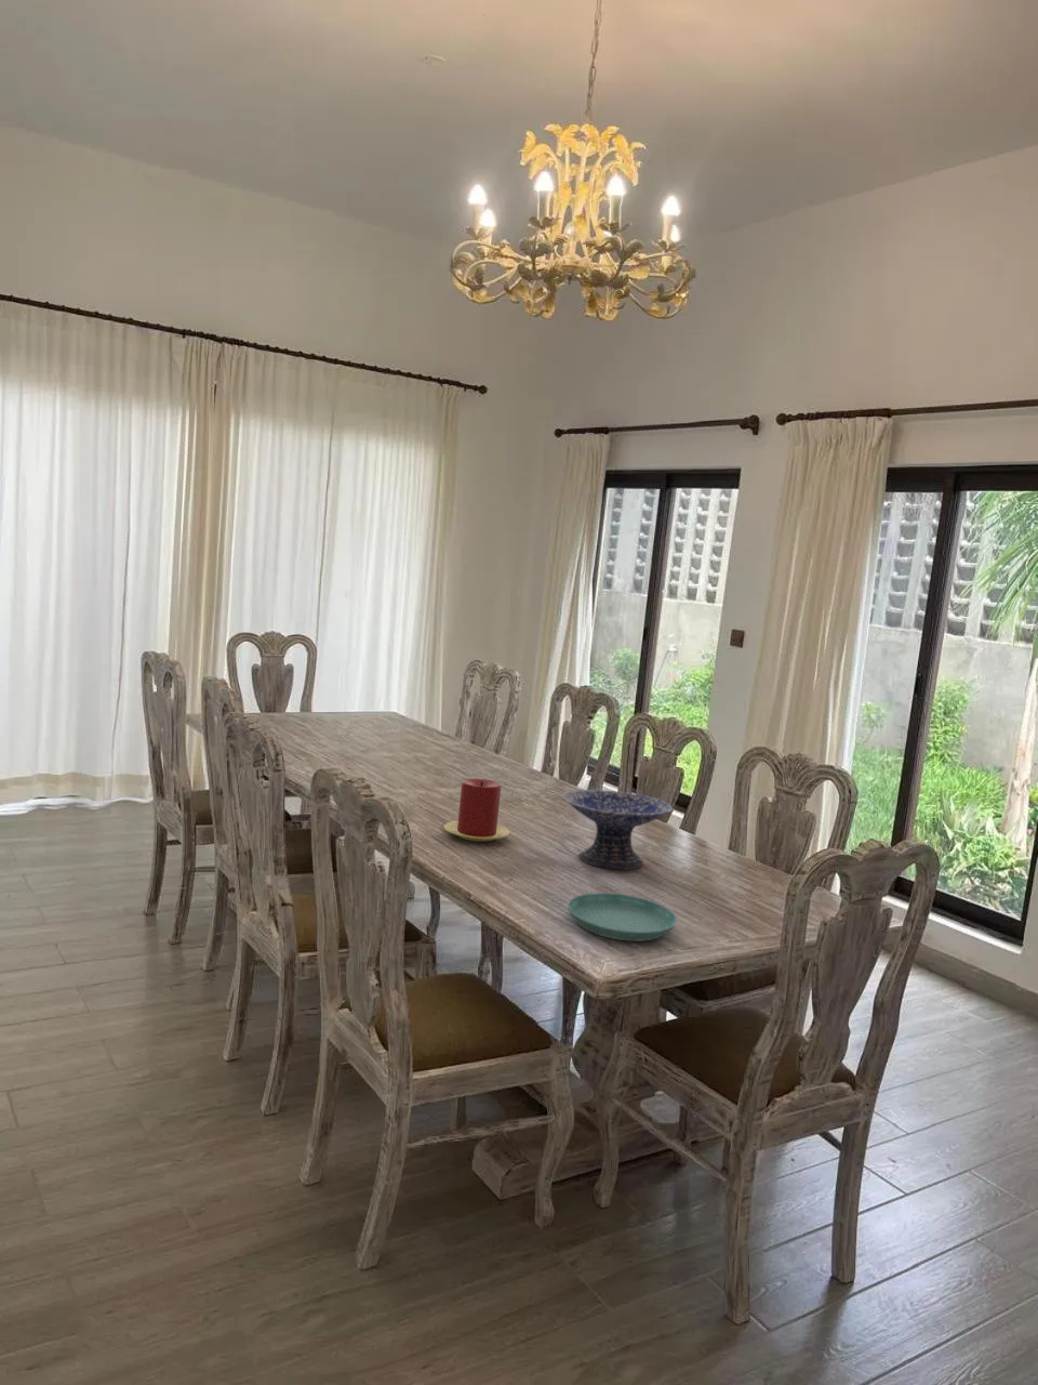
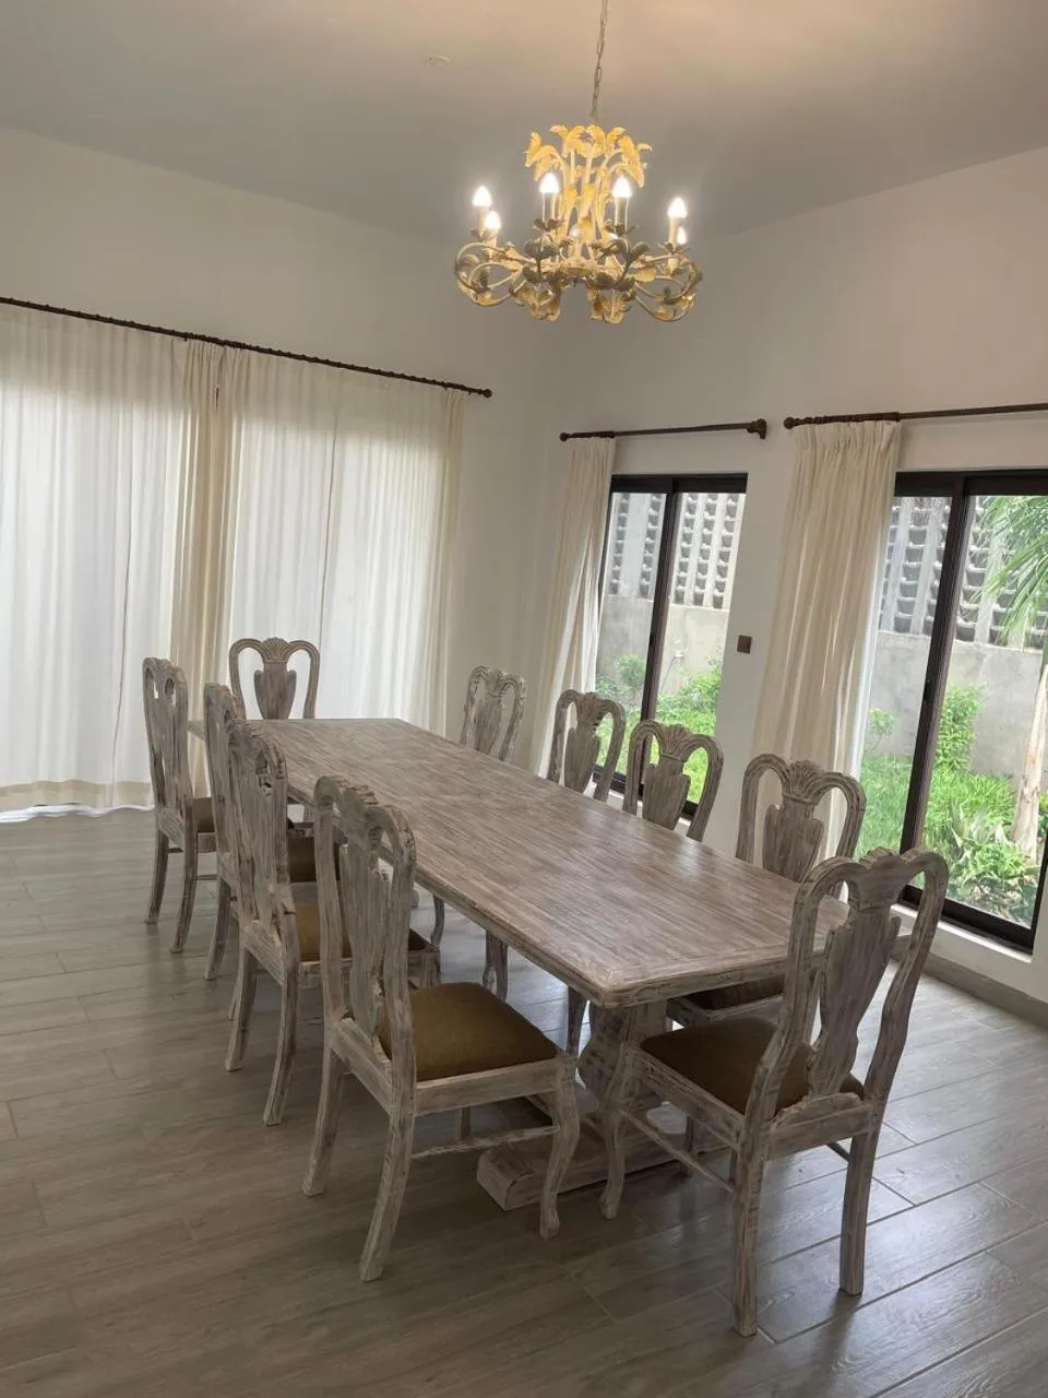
- candle [444,778,510,843]
- saucer [567,892,678,942]
- decorative bowl [562,788,675,870]
